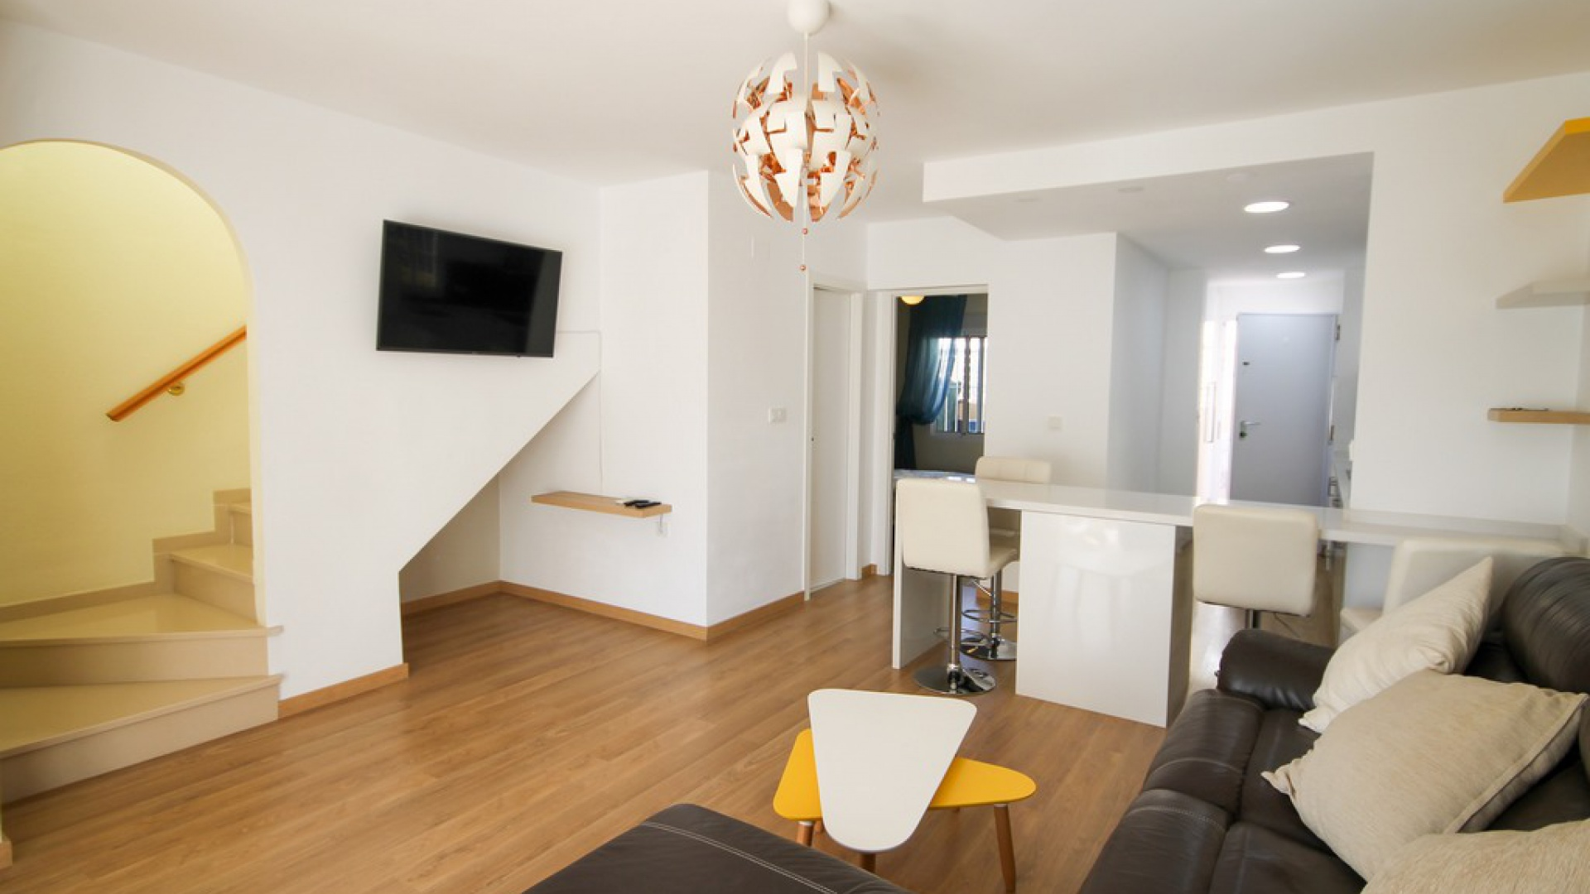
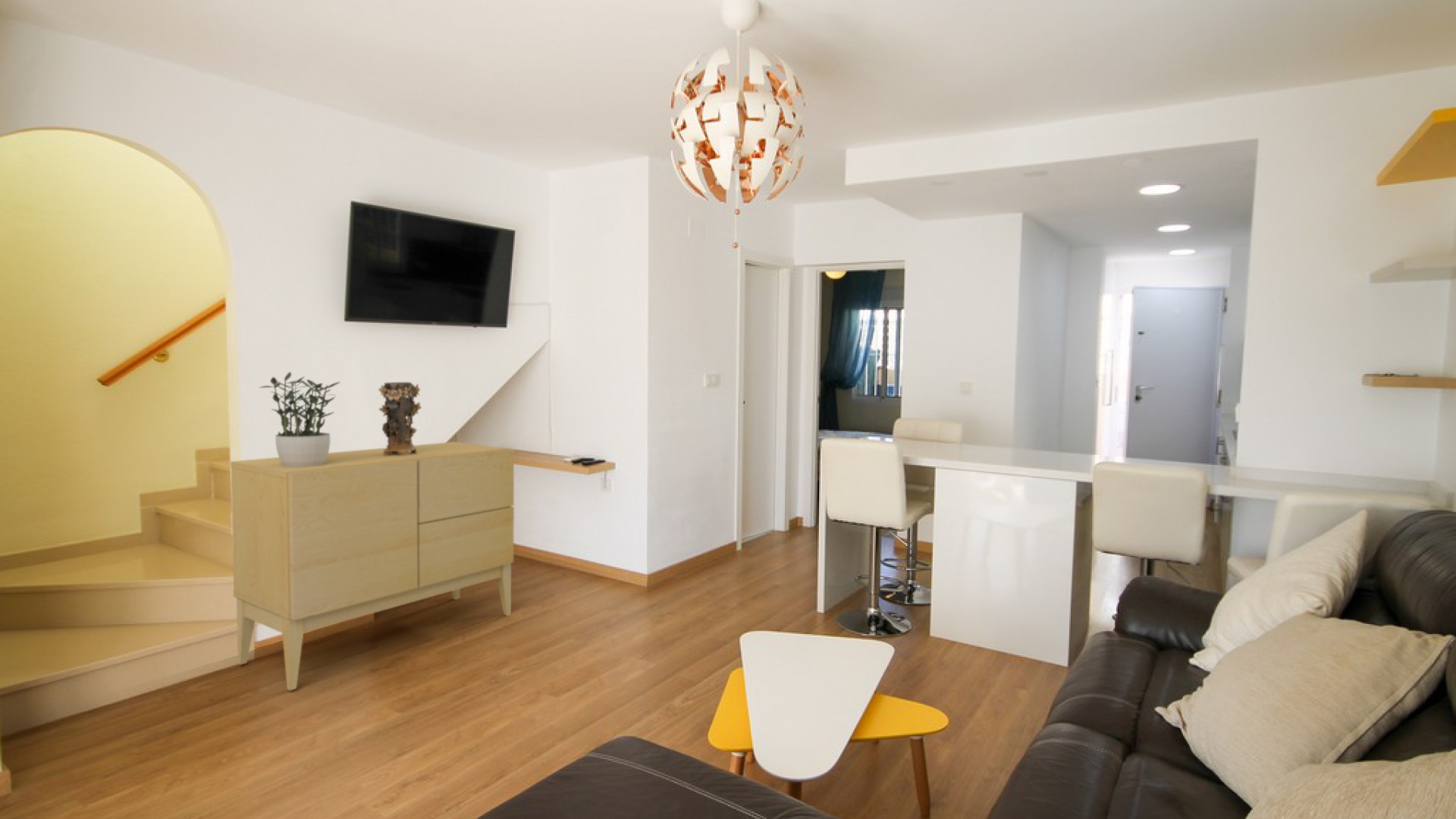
+ decorative vase [378,381,422,456]
+ sideboard [230,441,515,692]
+ potted plant [259,371,341,467]
